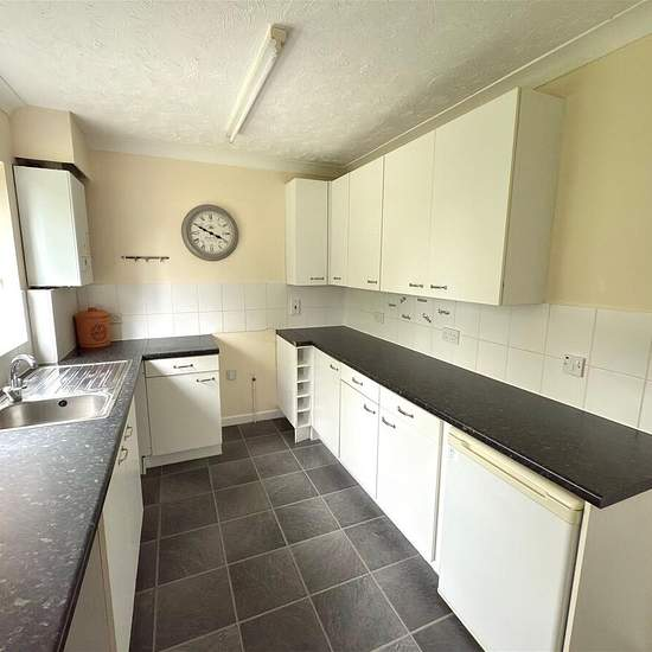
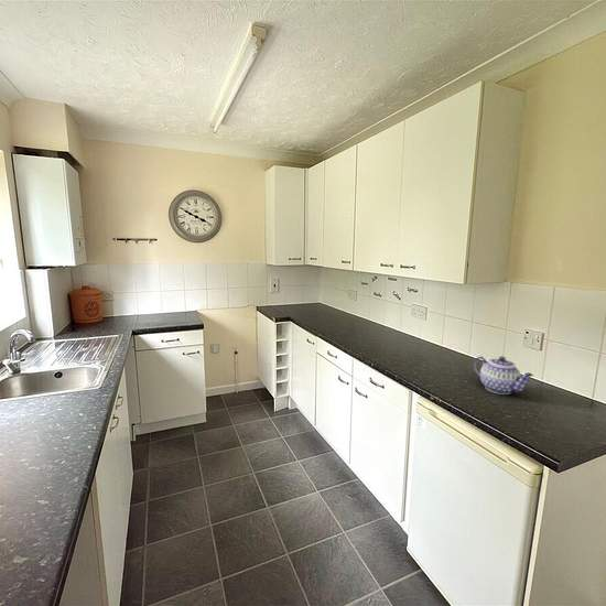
+ teapot [472,355,534,396]
